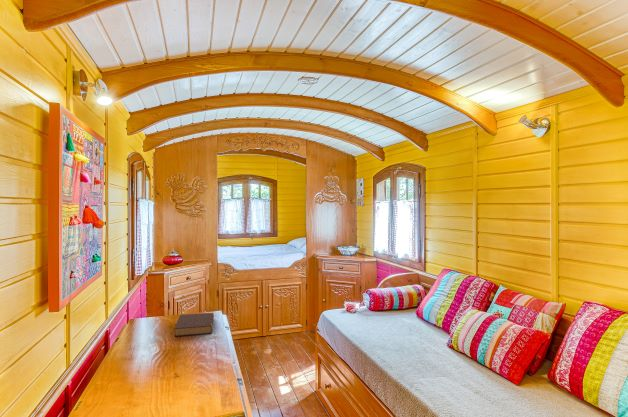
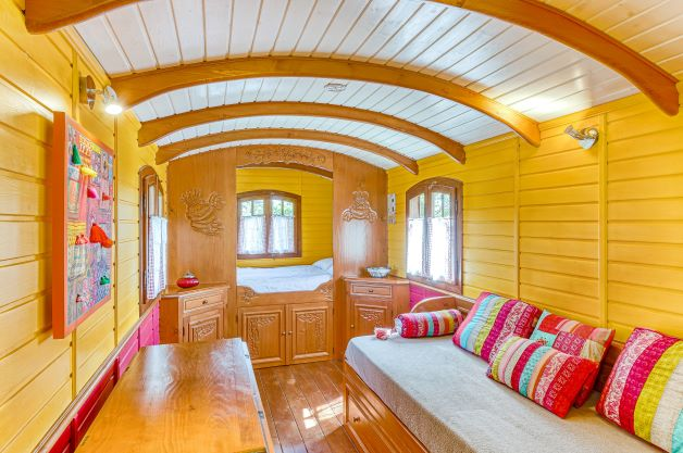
- book [174,312,215,337]
